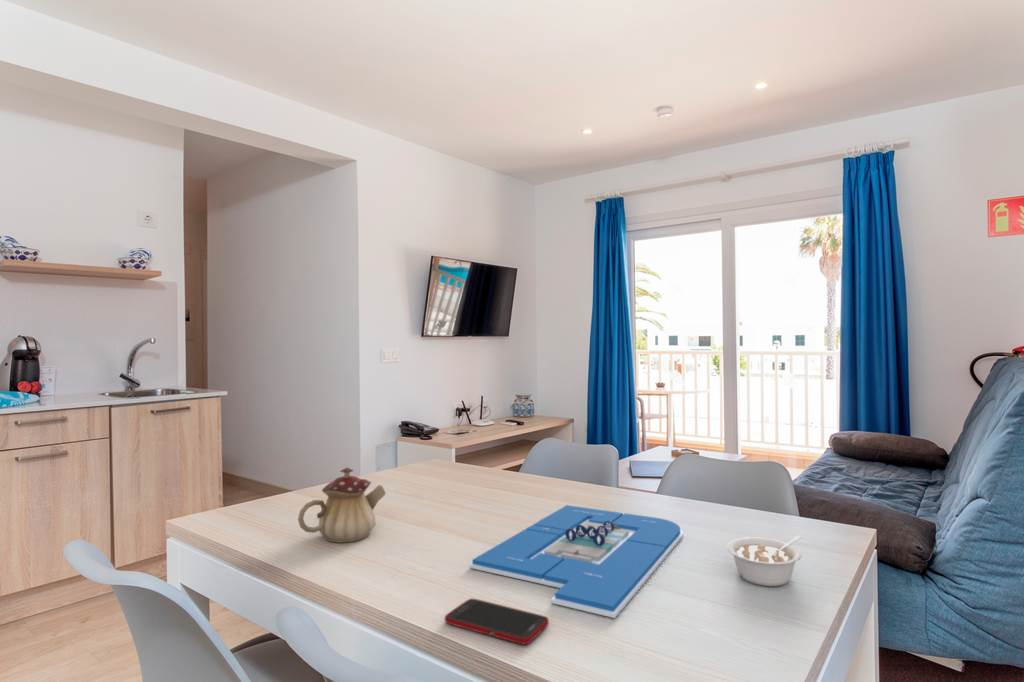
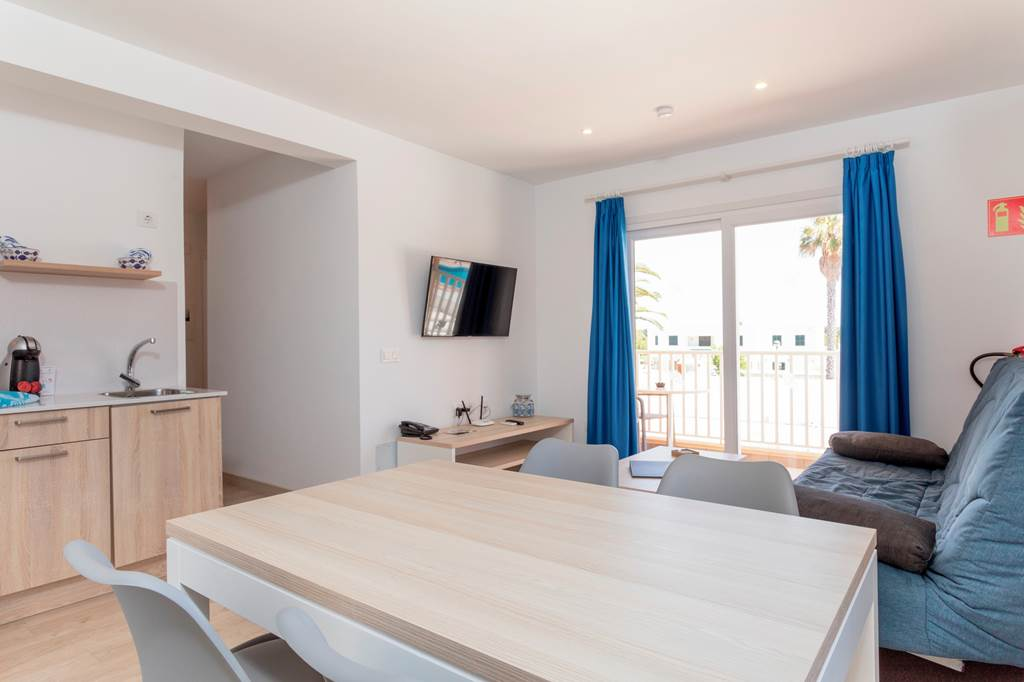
- cell phone [444,598,550,645]
- board game [469,504,684,619]
- legume [726,535,803,587]
- teapot [297,467,387,544]
